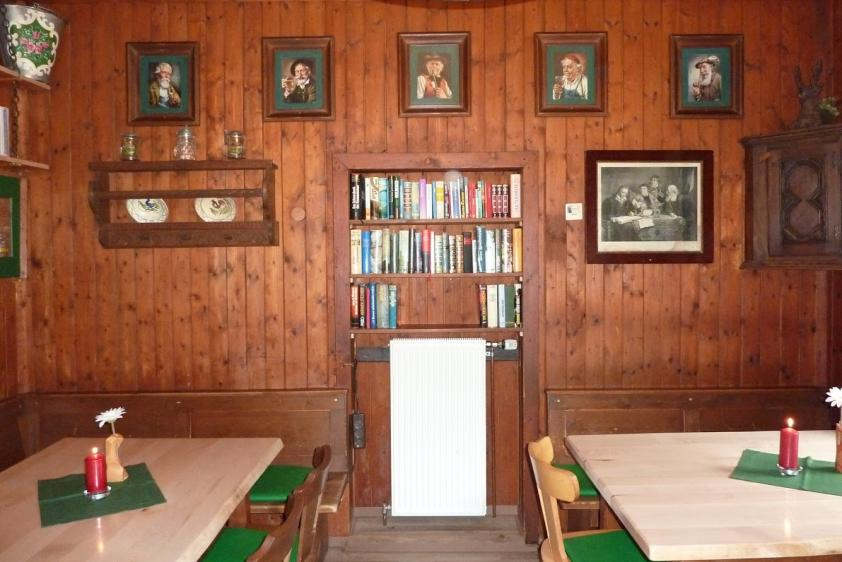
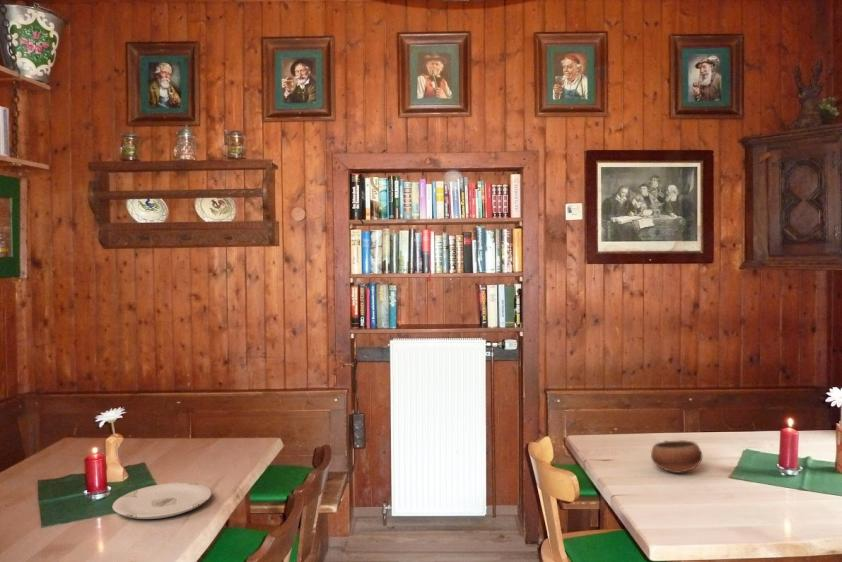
+ bowl [650,439,703,474]
+ plate [112,482,212,520]
